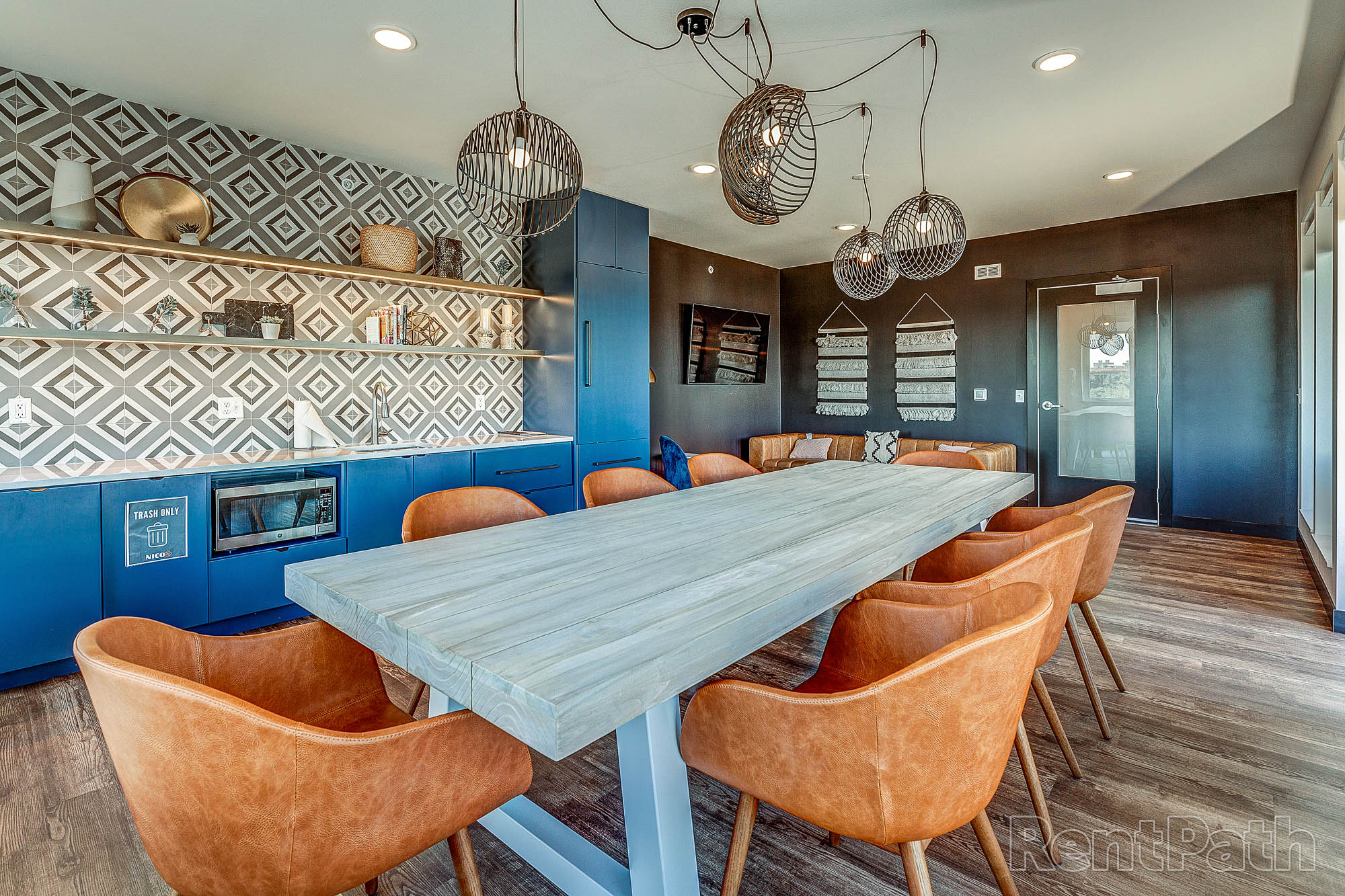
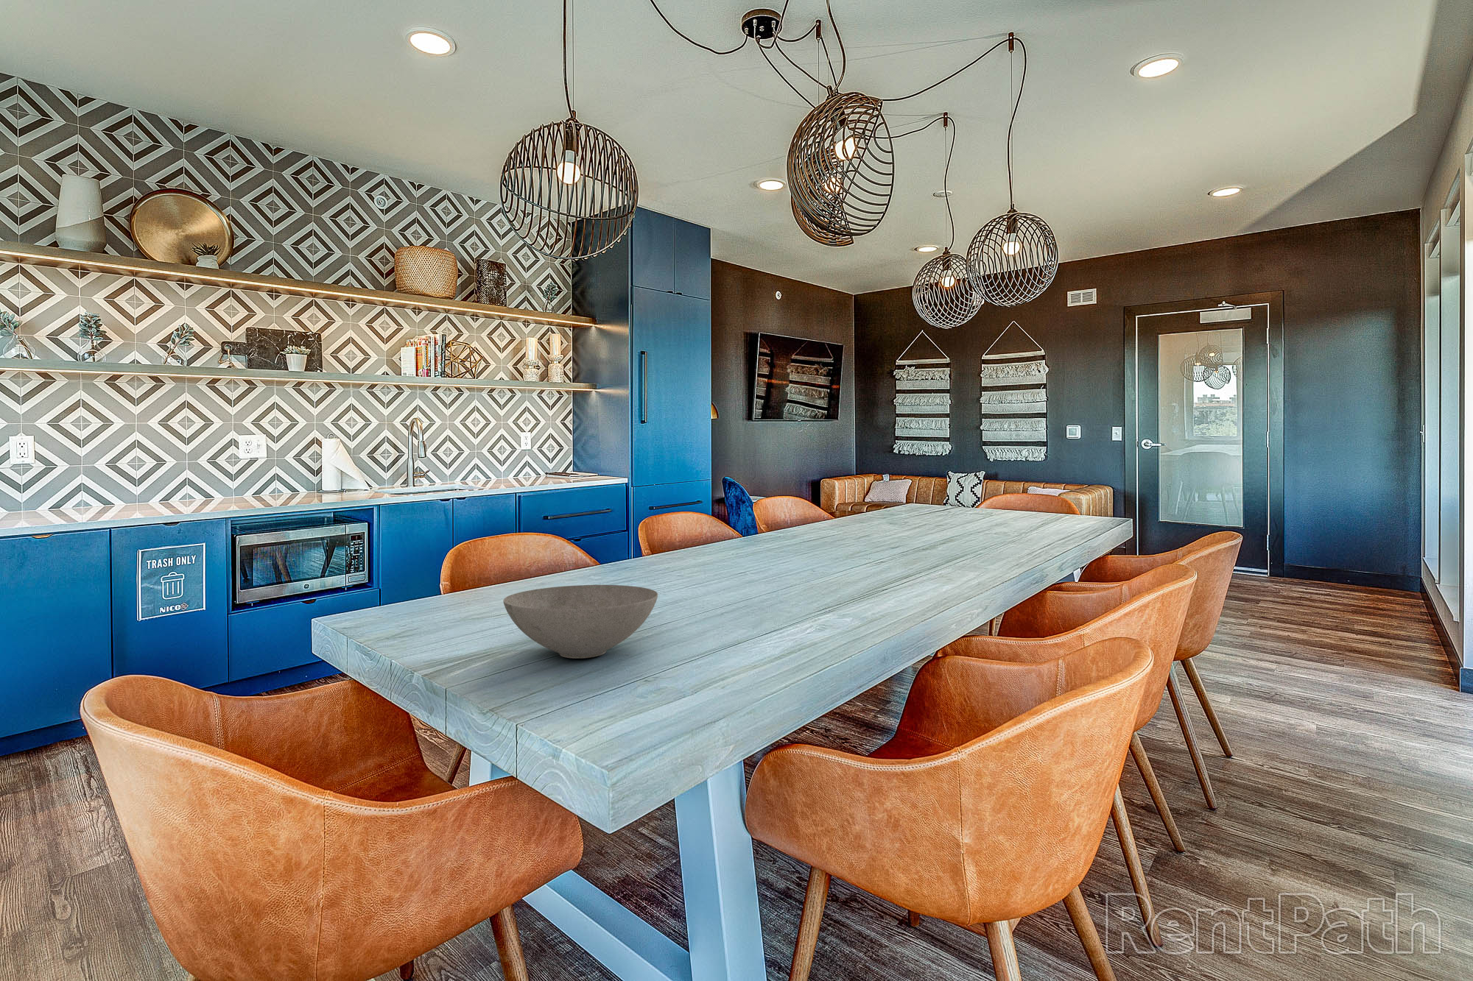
+ bowl [503,585,658,659]
